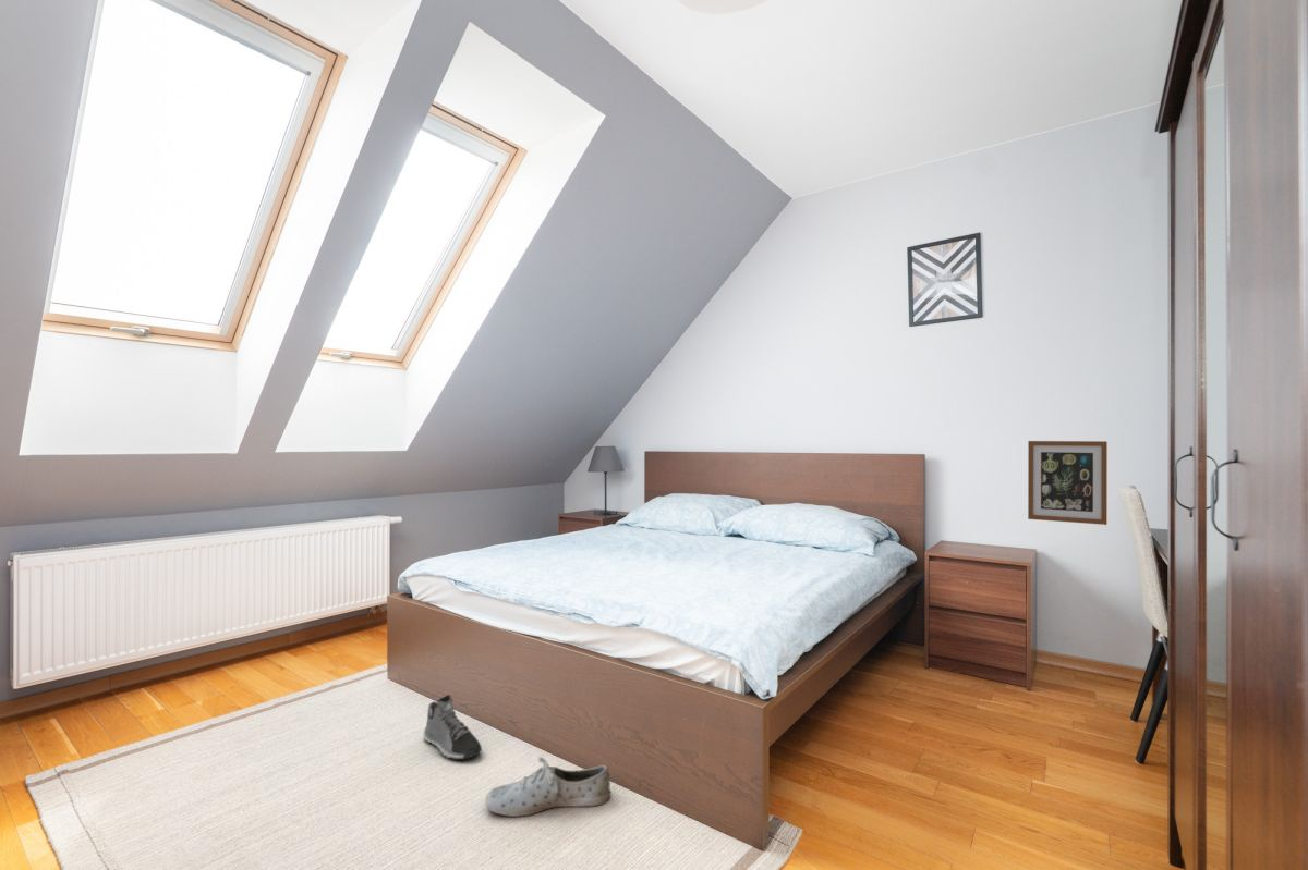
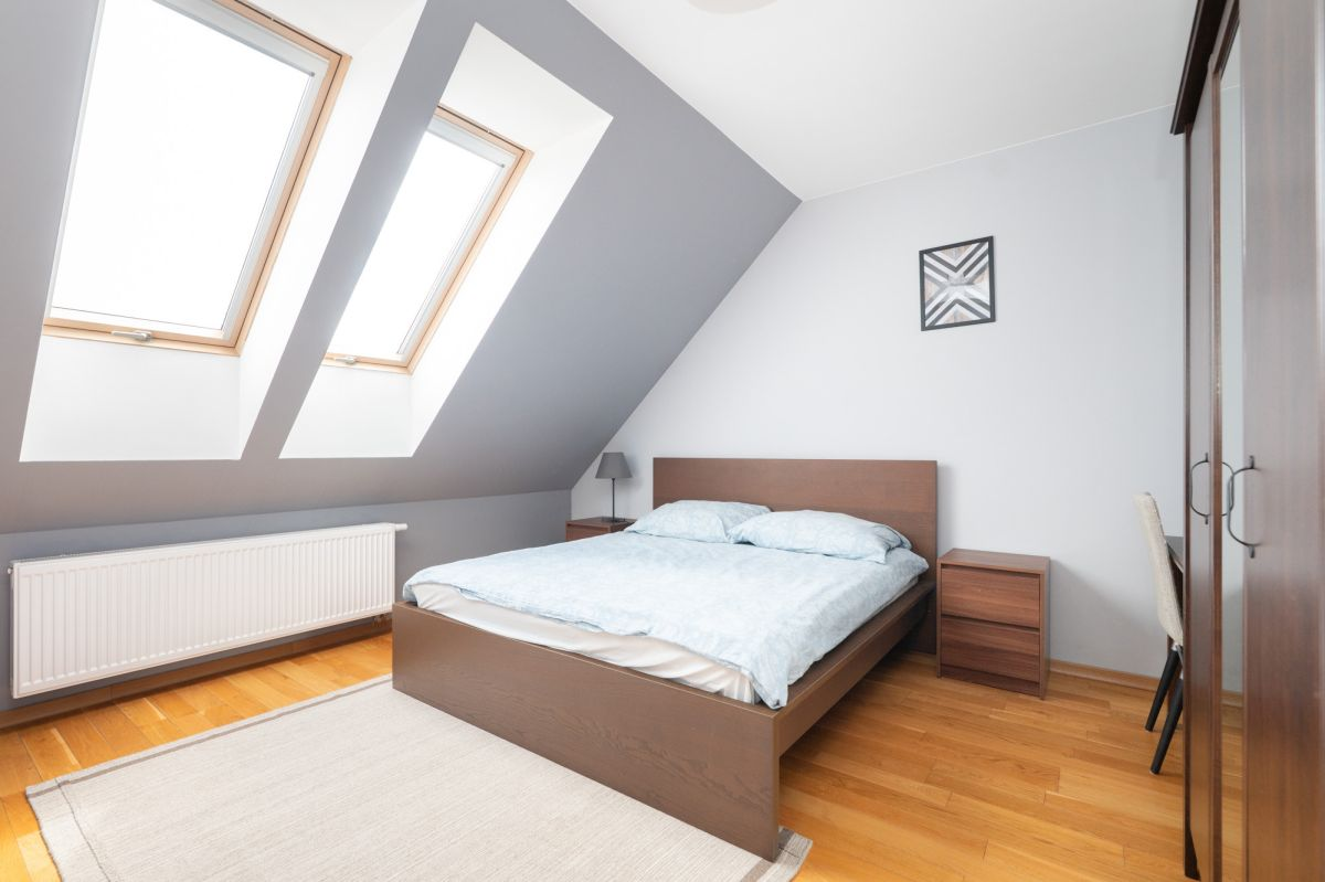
- wall art [1027,440,1109,526]
- sneaker [422,694,483,761]
- shoe [484,756,611,818]
